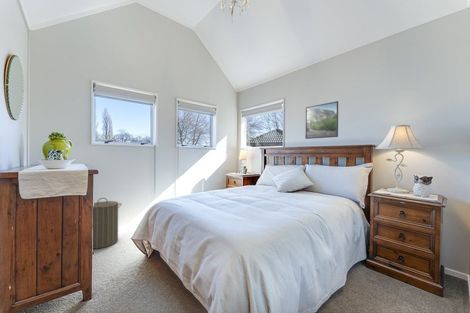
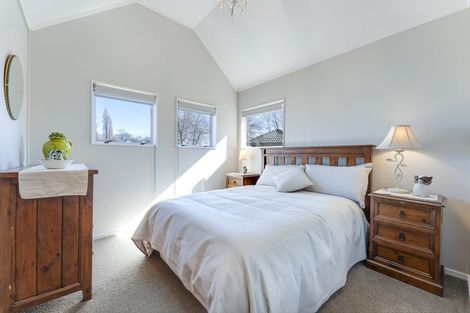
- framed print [304,100,339,140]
- laundry hamper [92,197,122,250]
